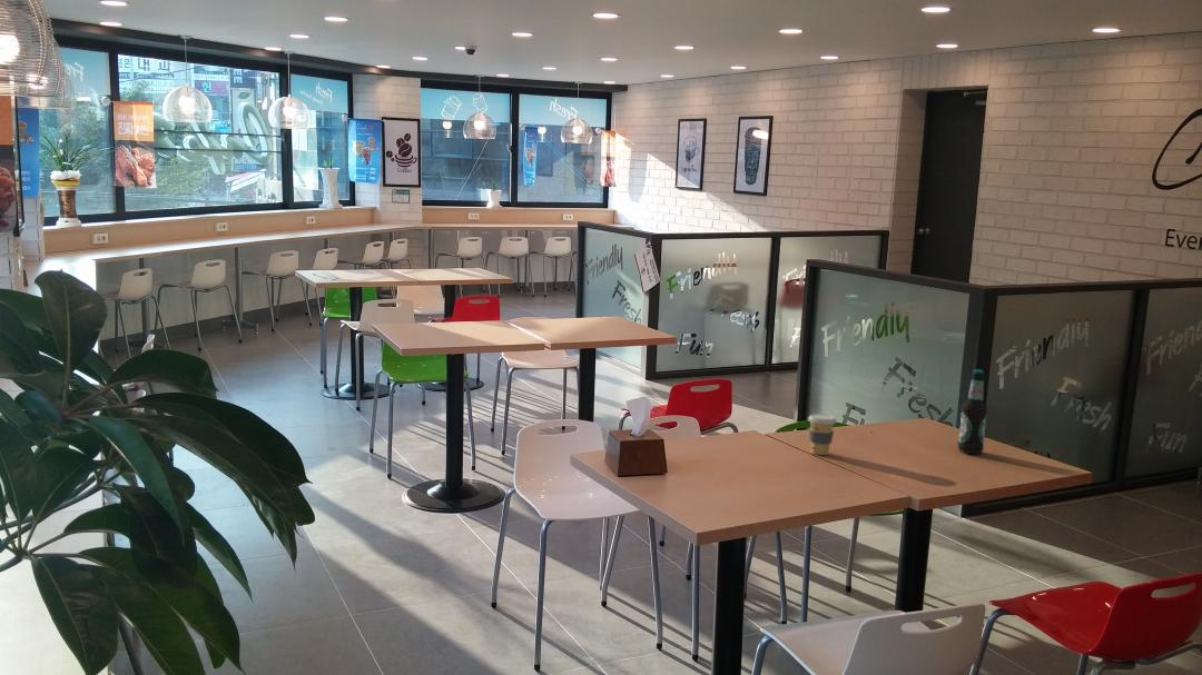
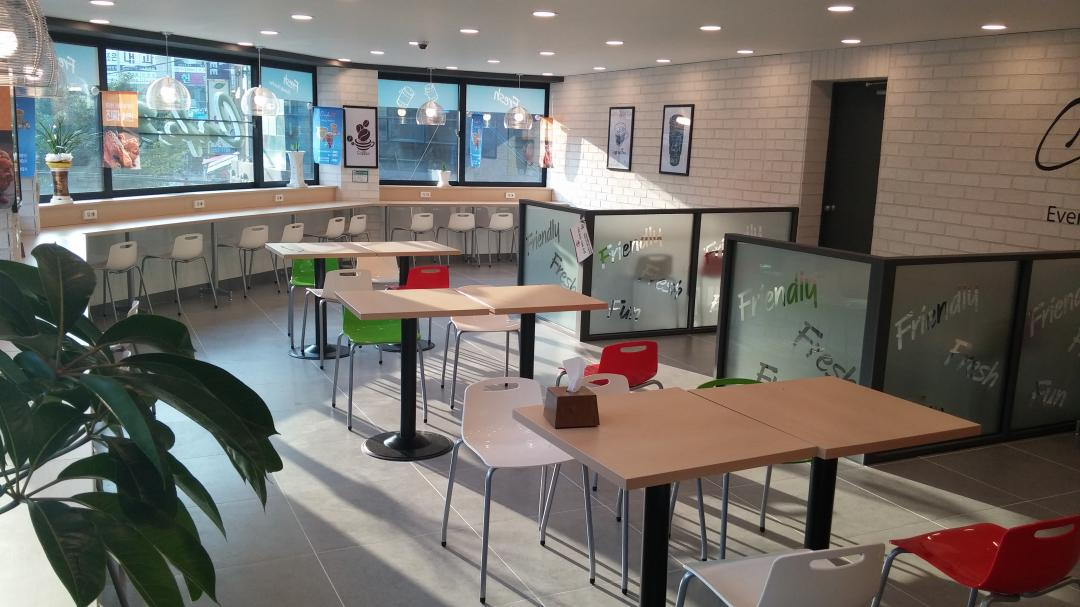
- coffee cup [807,413,838,456]
- bottle [957,368,988,455]
